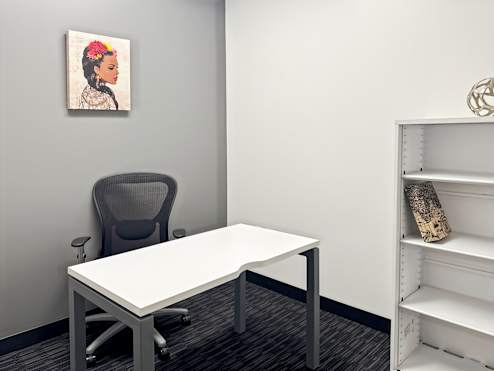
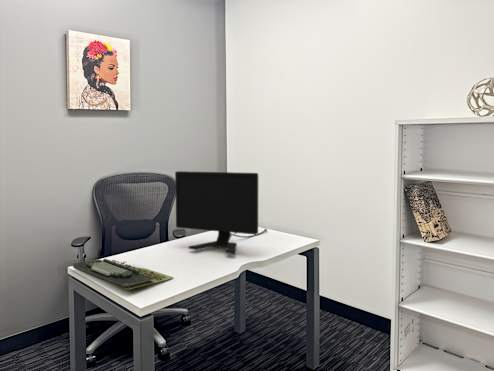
+ computer monitor [174,170,268,255]
+ computer keyboard [71,258,175,291]
